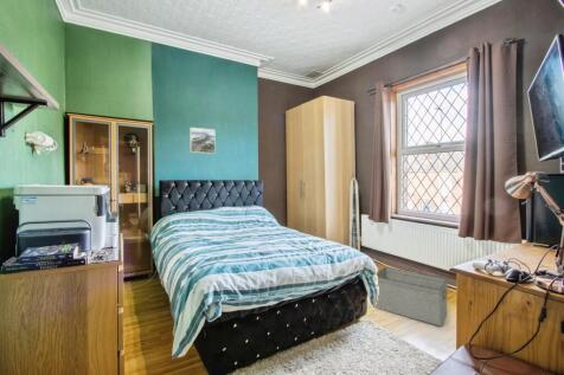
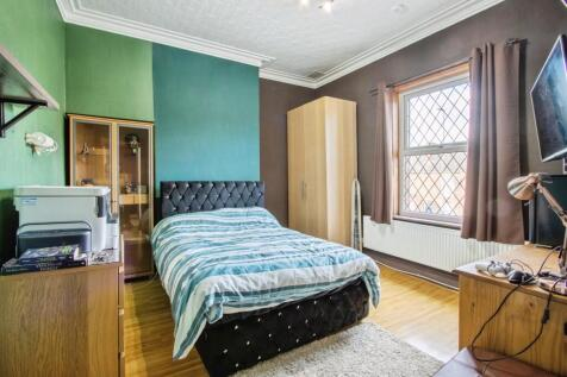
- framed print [188,127,216,155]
- storage bin [373,266,449,326]
